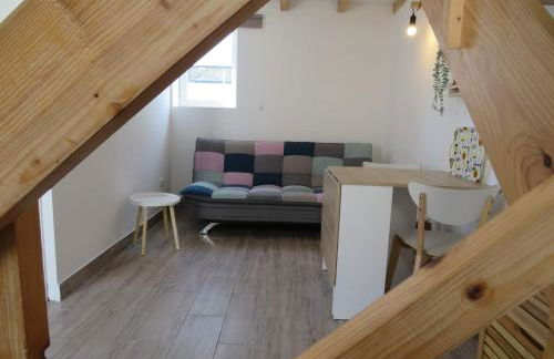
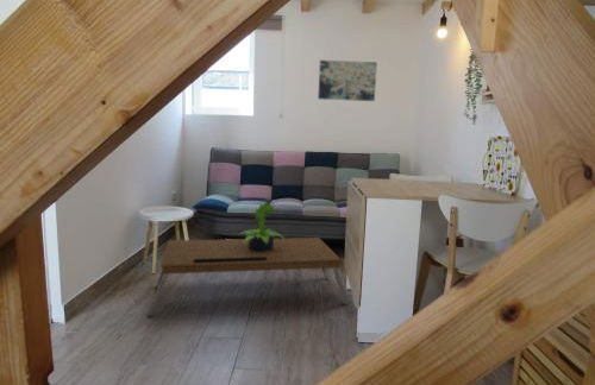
+ potted plant [237,200,287,251]
+ wall art [317,59,378,102]
+ coffee table [146,236,350,317]
